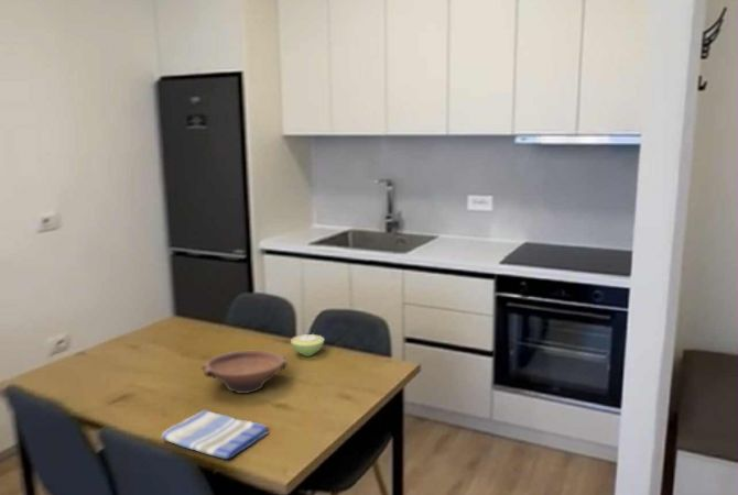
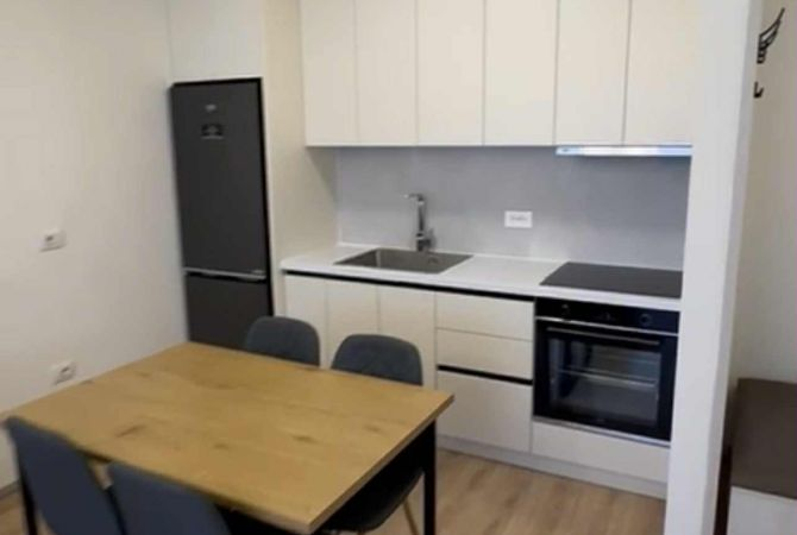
- dish towel [161,408,269,460]
- bowl [200,350,289,395]
- sugar bowl [290,332,325,358]
